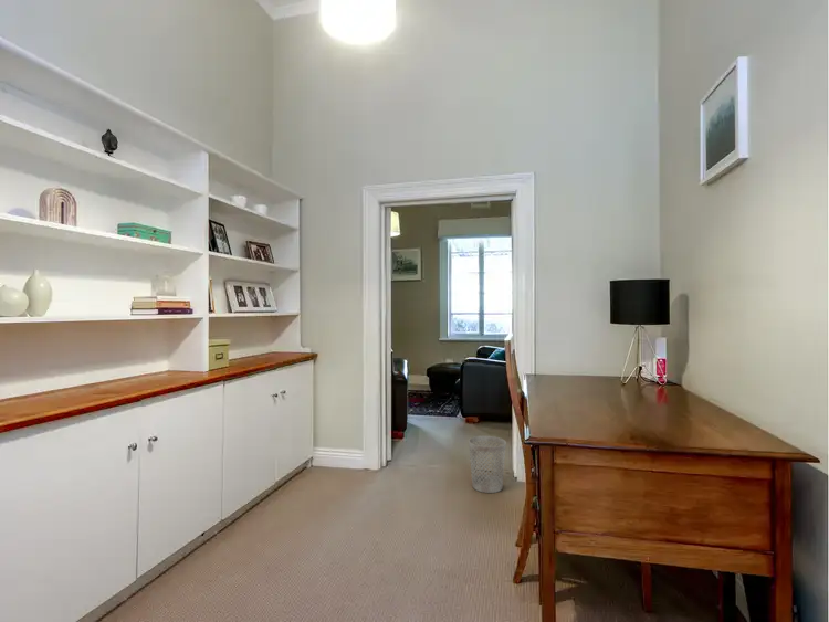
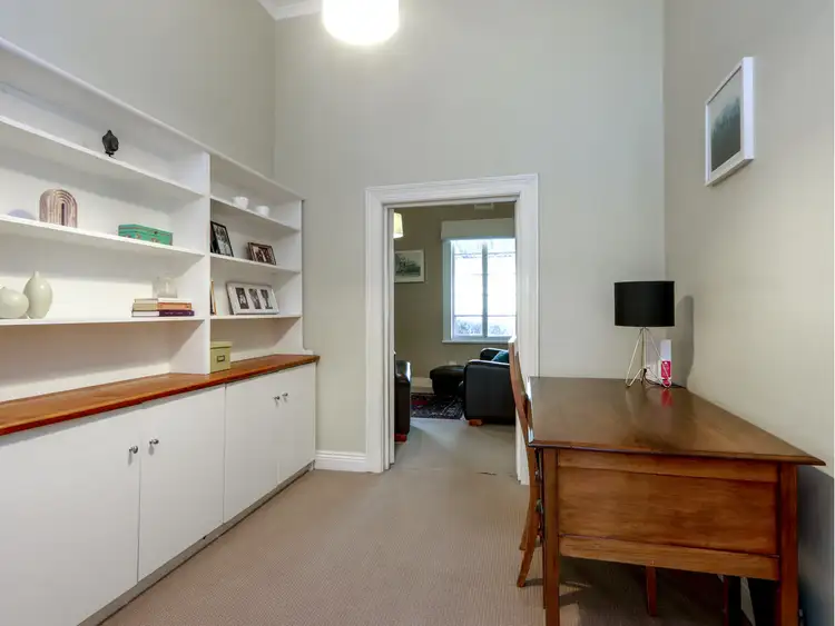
- wastebasket [468,435,507,494]
